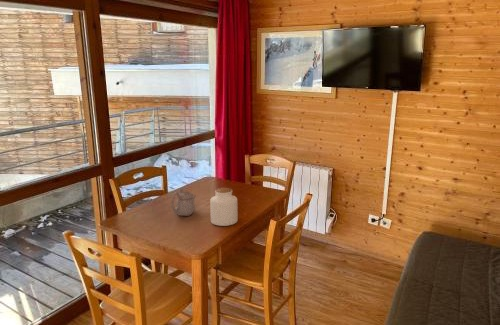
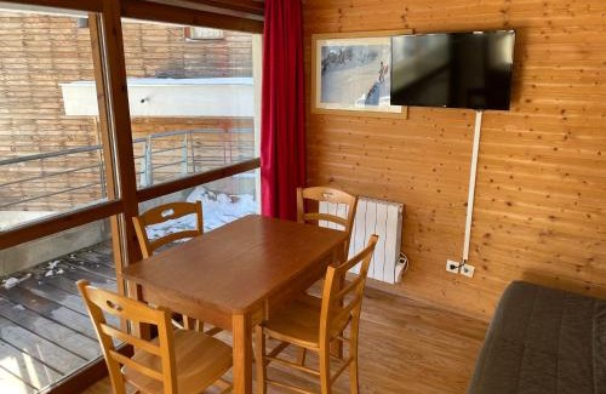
- teapot [170,188,196,217]
- jar [209,187,239,227]
